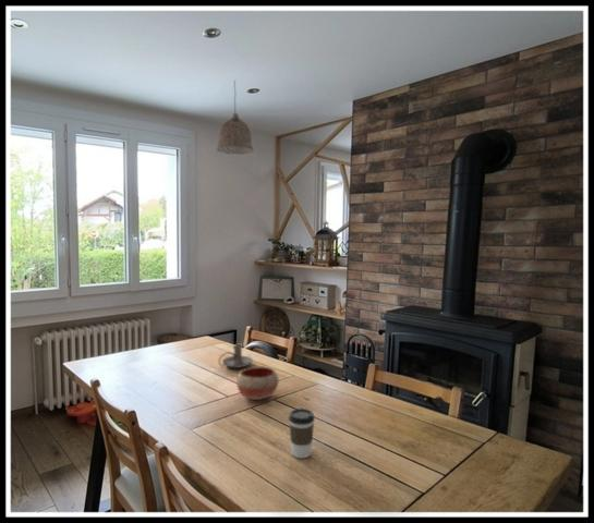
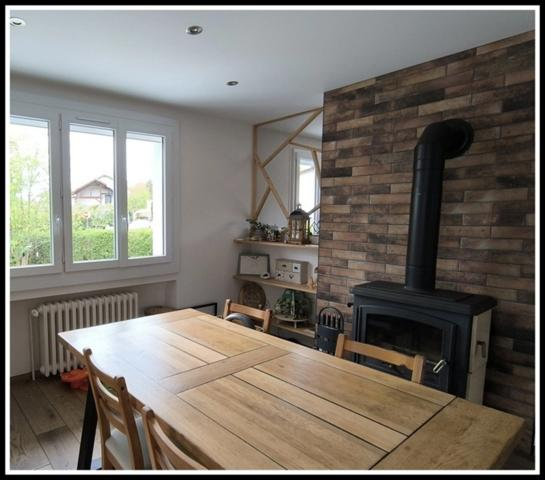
- candle holder [218,343,254,369]
- coffee cup [288,408,316,460]
- bowl [235,365,280,401]
- pendant lamp [216,78,255,156]
